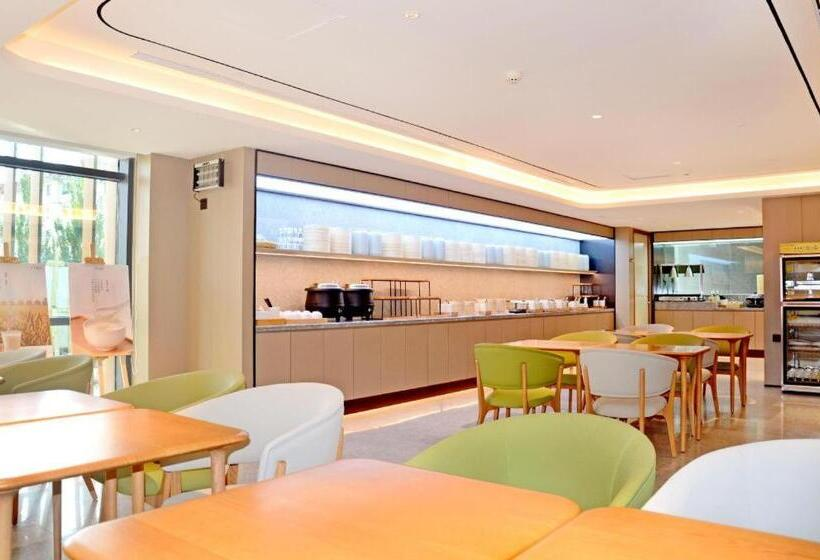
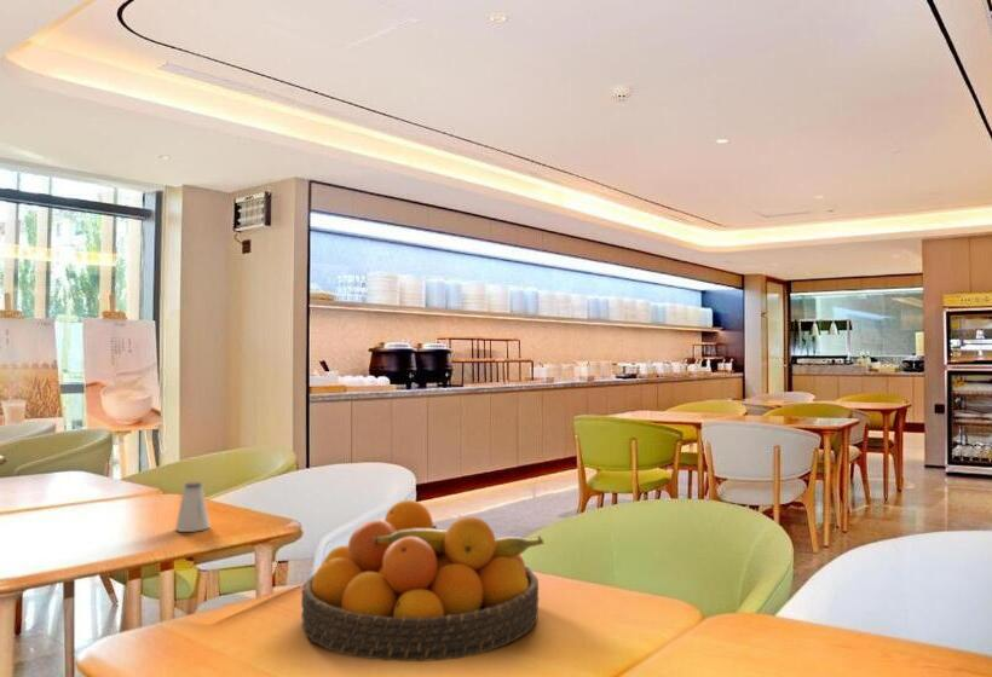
+ fruit bowl [300,499,546,662]
+ saltshaker [174,481,212,533]
